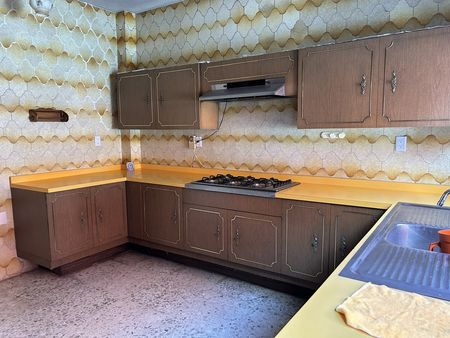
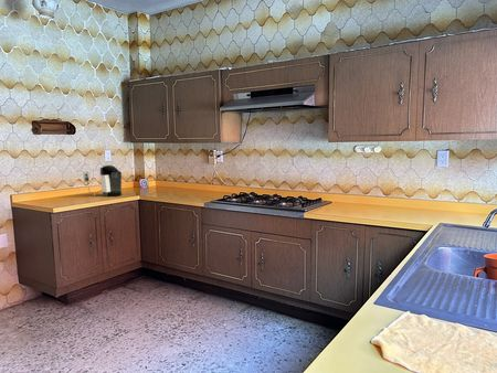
+ coffee maker [82,164,123,198]
